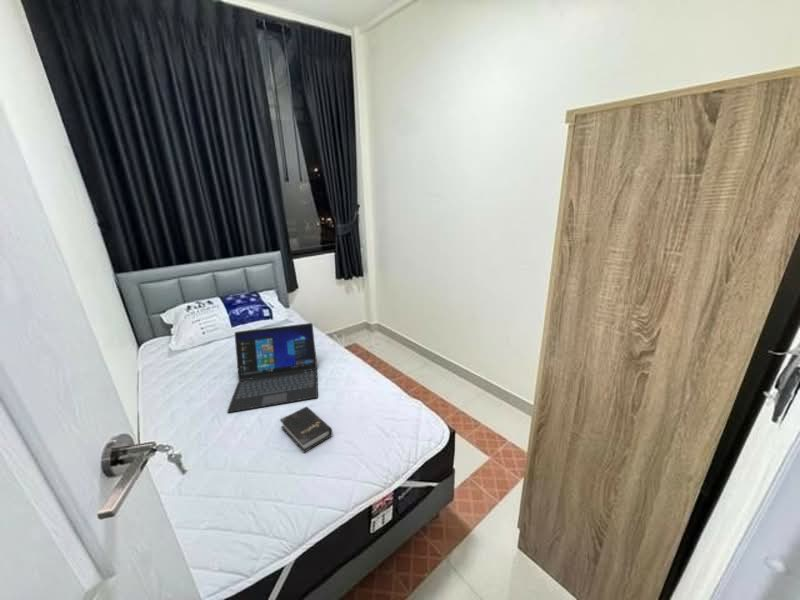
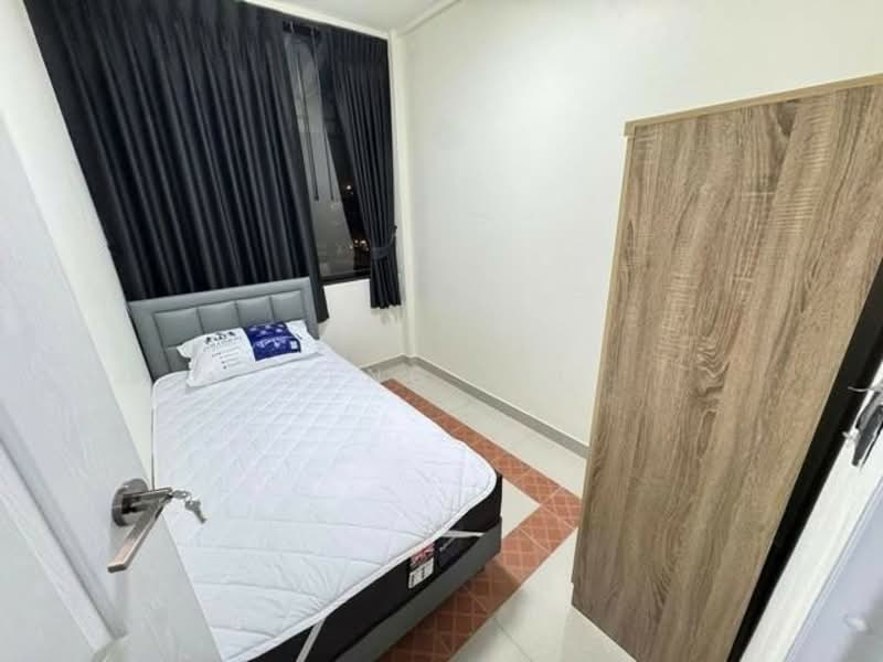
- laptop [226,322,319,413]
- hardback book [279,406,333,454]
